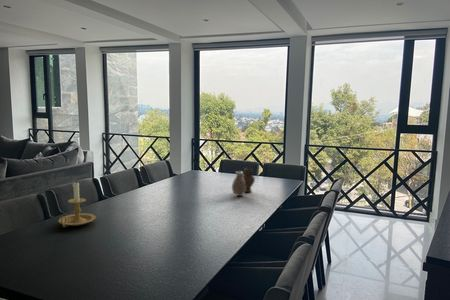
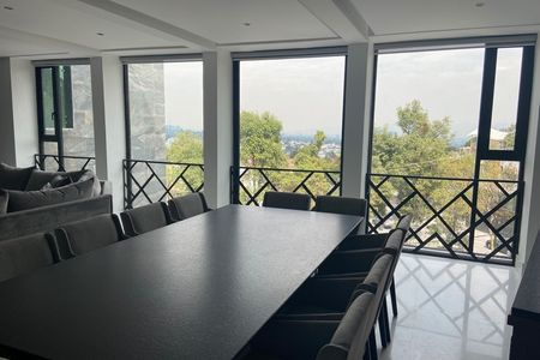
- candle holder [58,182,97,228]
- vase [231,167,256,197]
